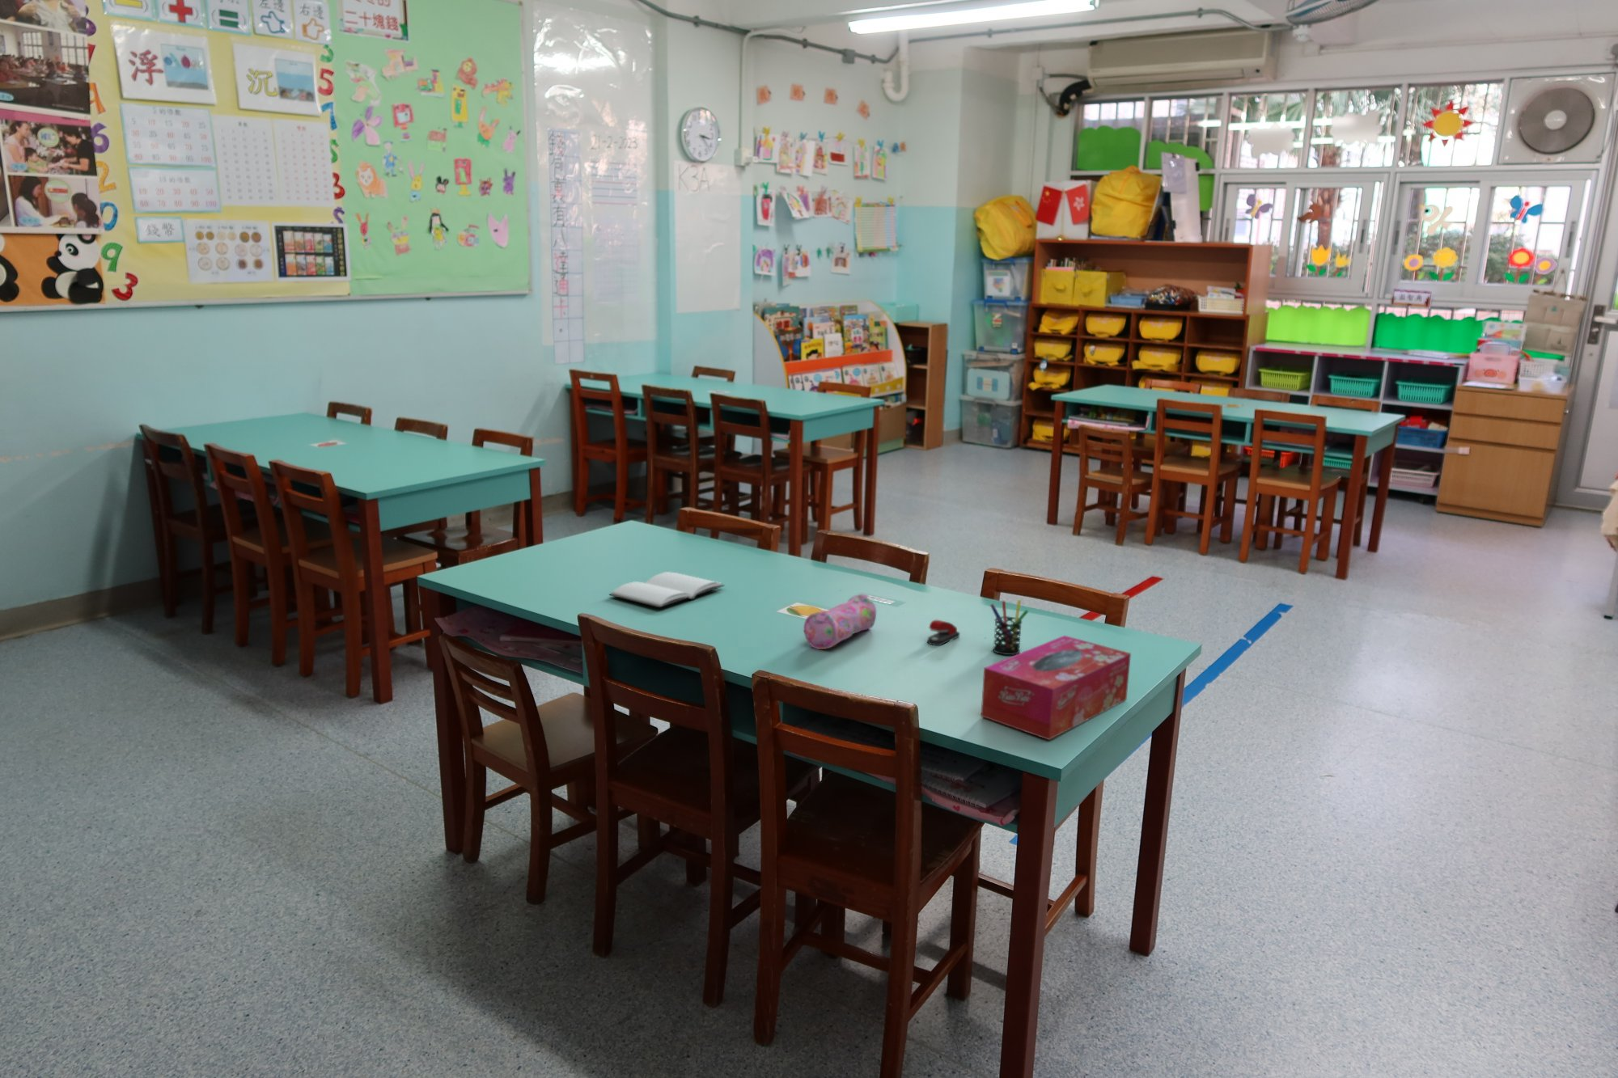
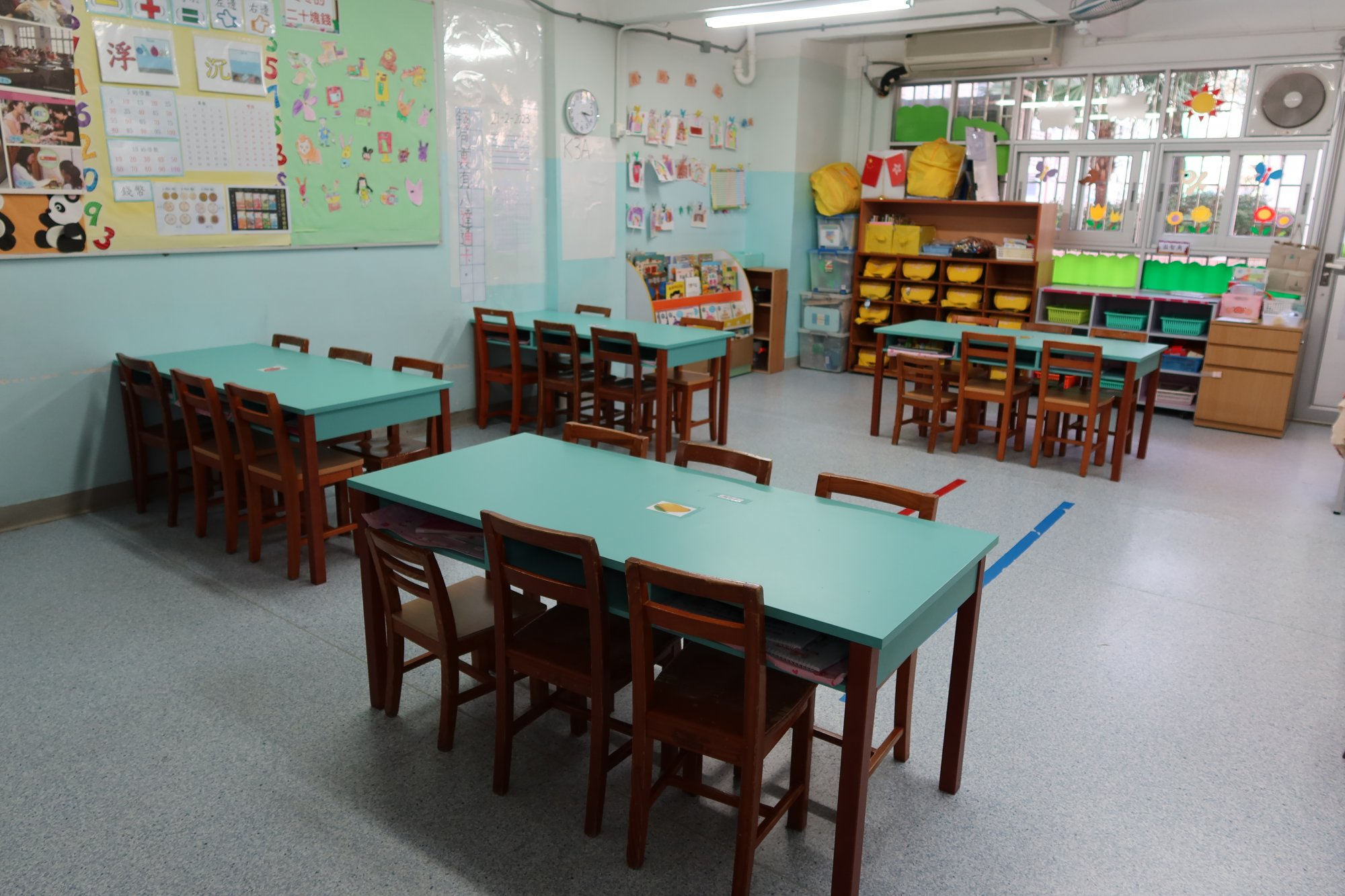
- pencil case [802,593,877,650]
- tissue box [980,635,1132,741]
- book [609,571,725,608]
- pen holder [989,599,1029,656]
- stapler [926,618,960,646]
